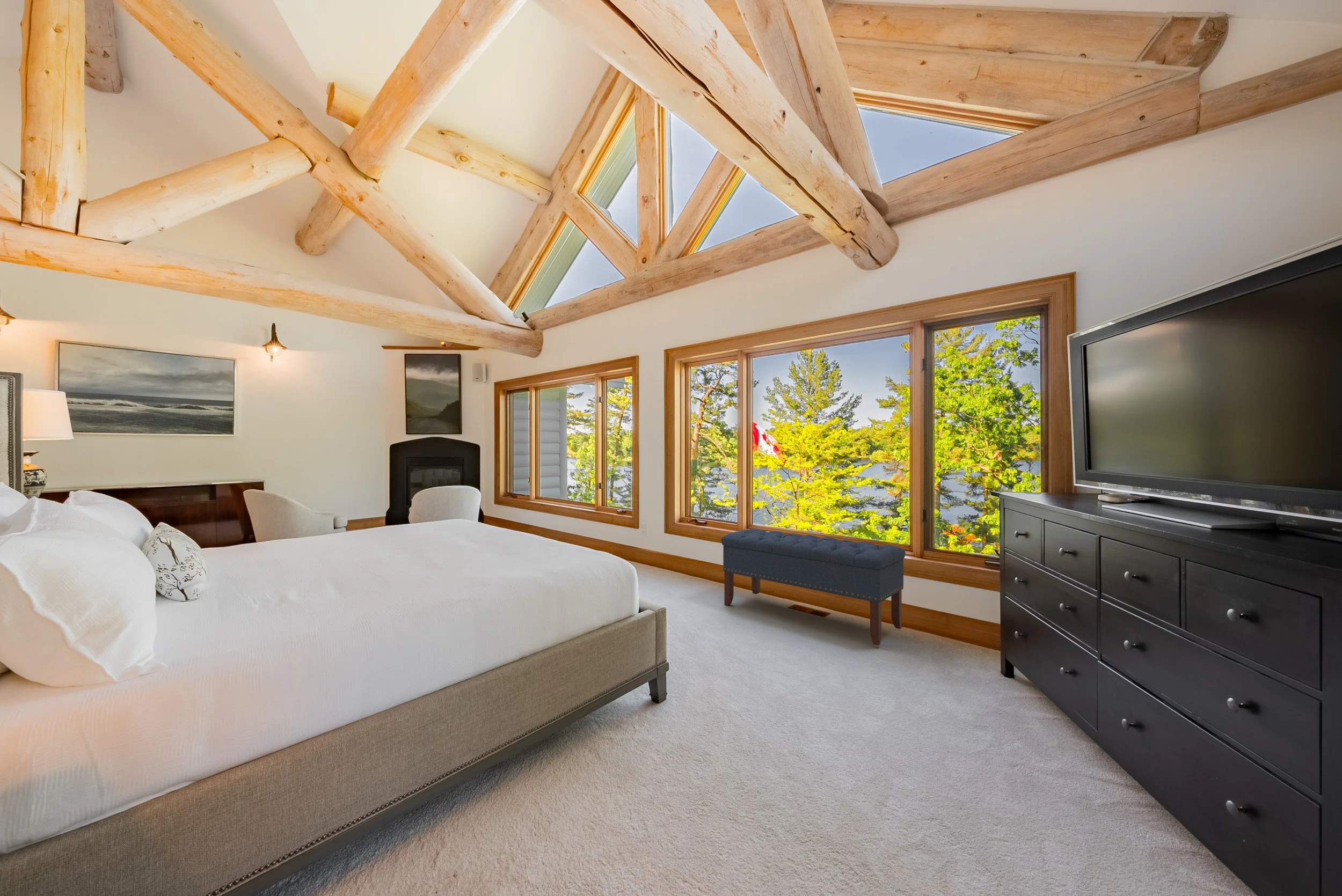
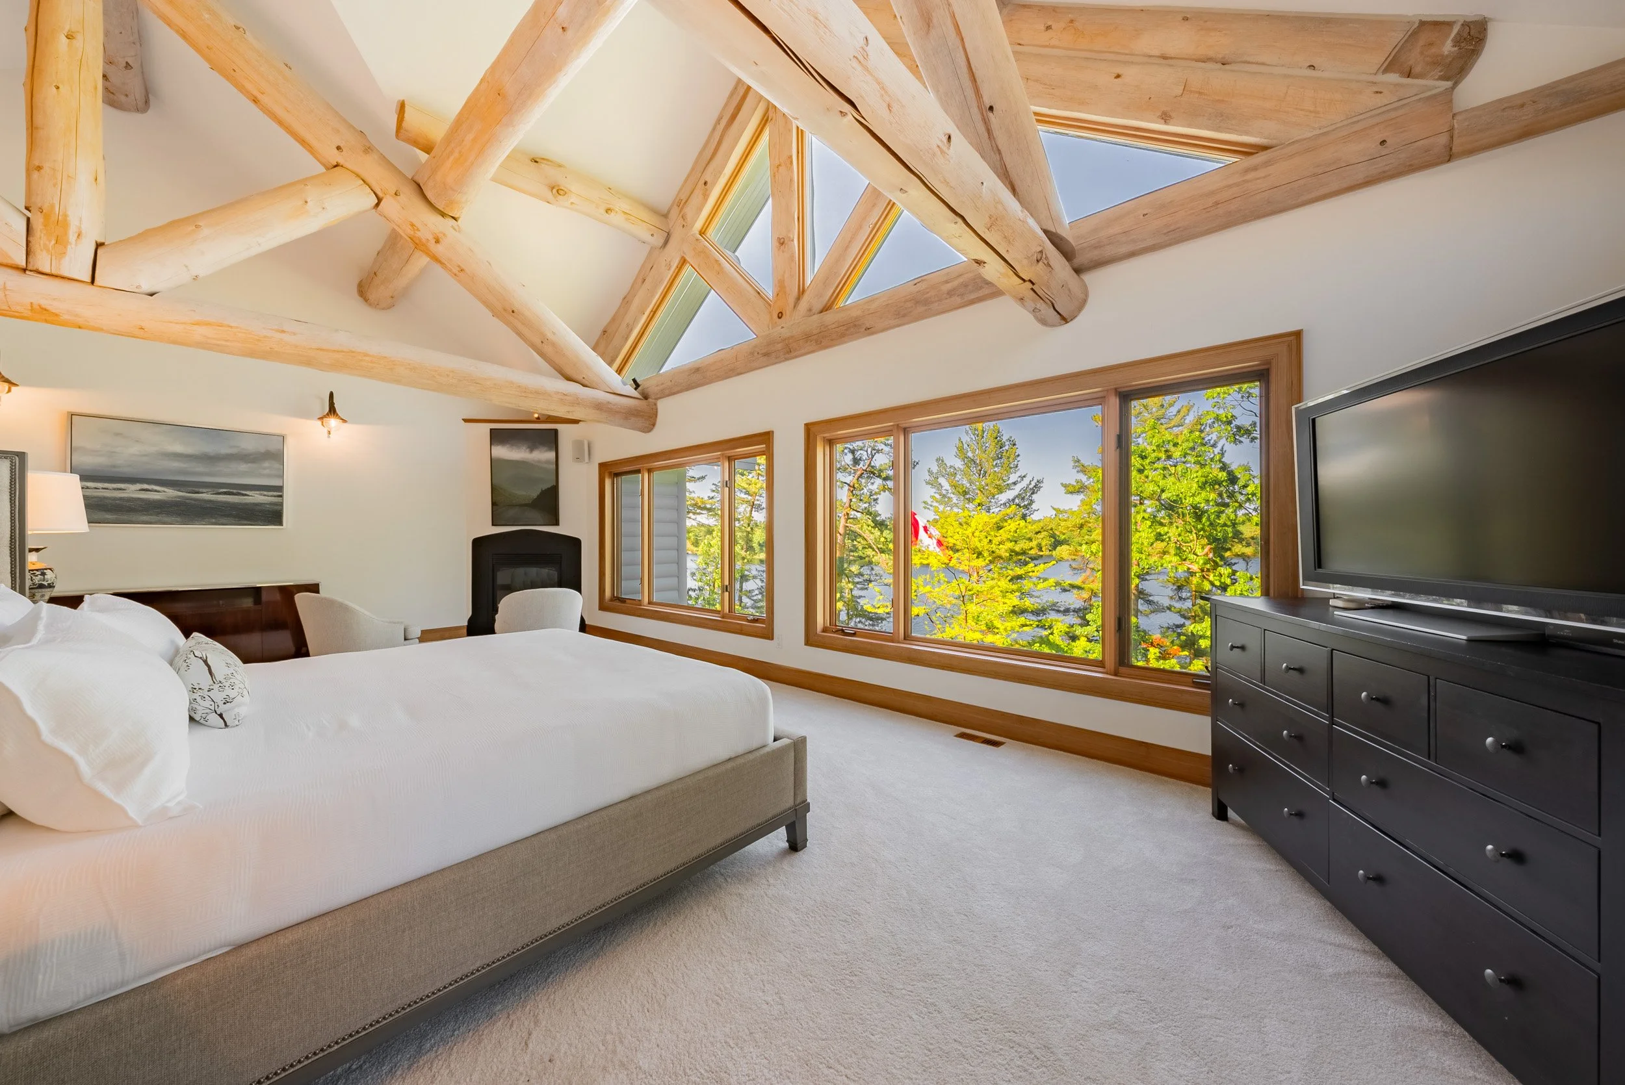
- bench [721,528,906,646]
